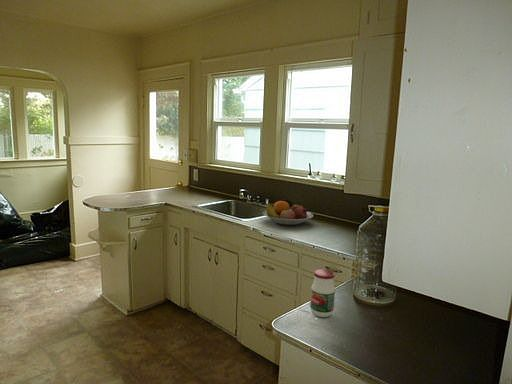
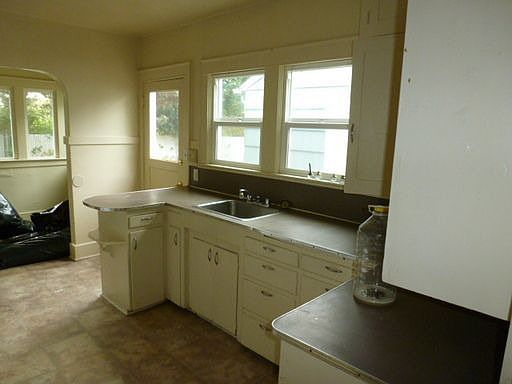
- fruit bowl [262,200,314,226]
- jar [309,268,336,318]
